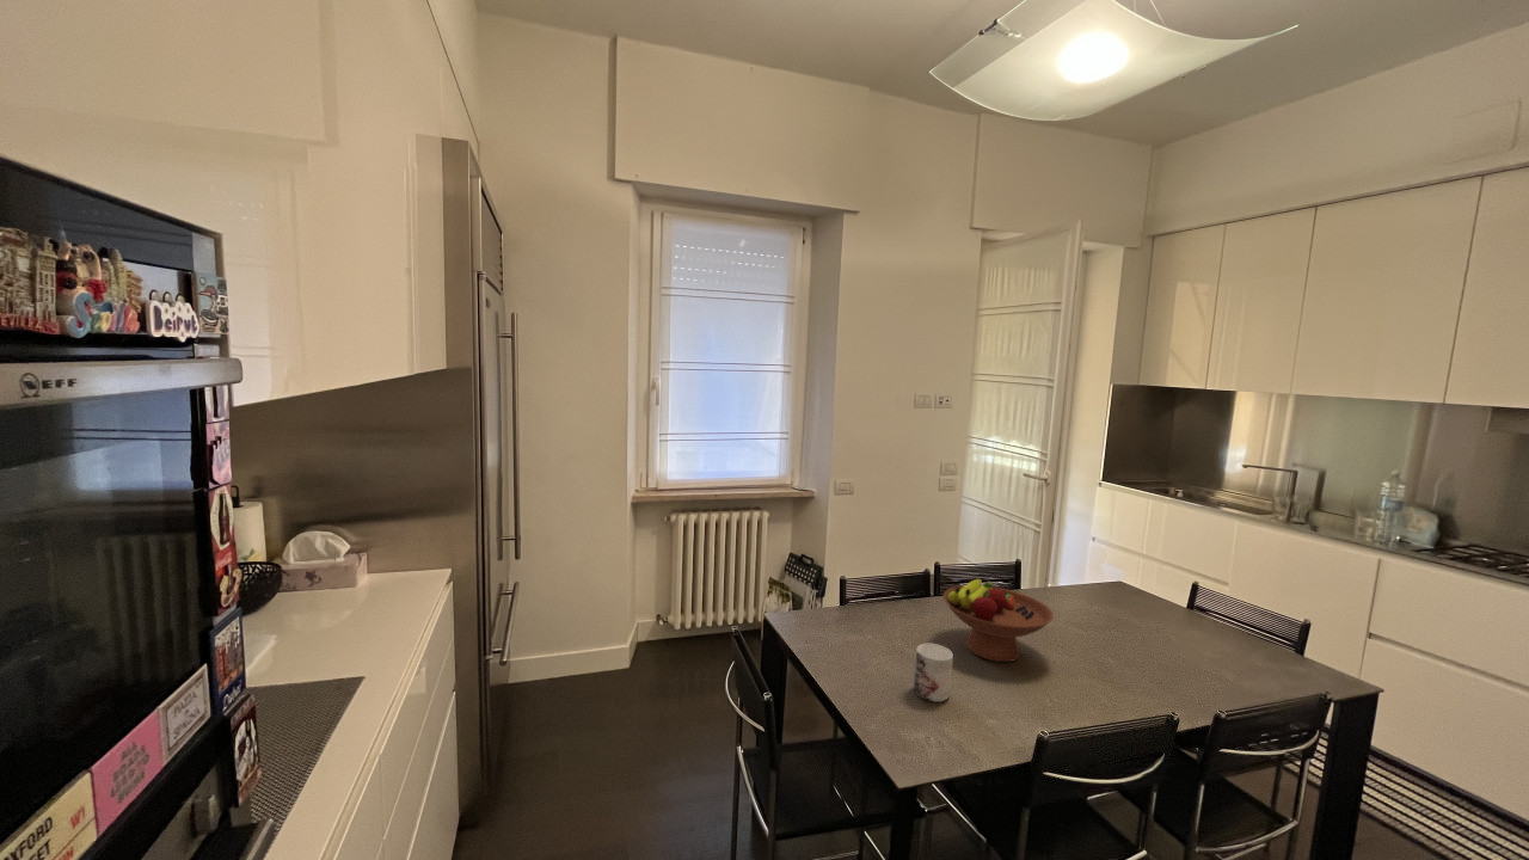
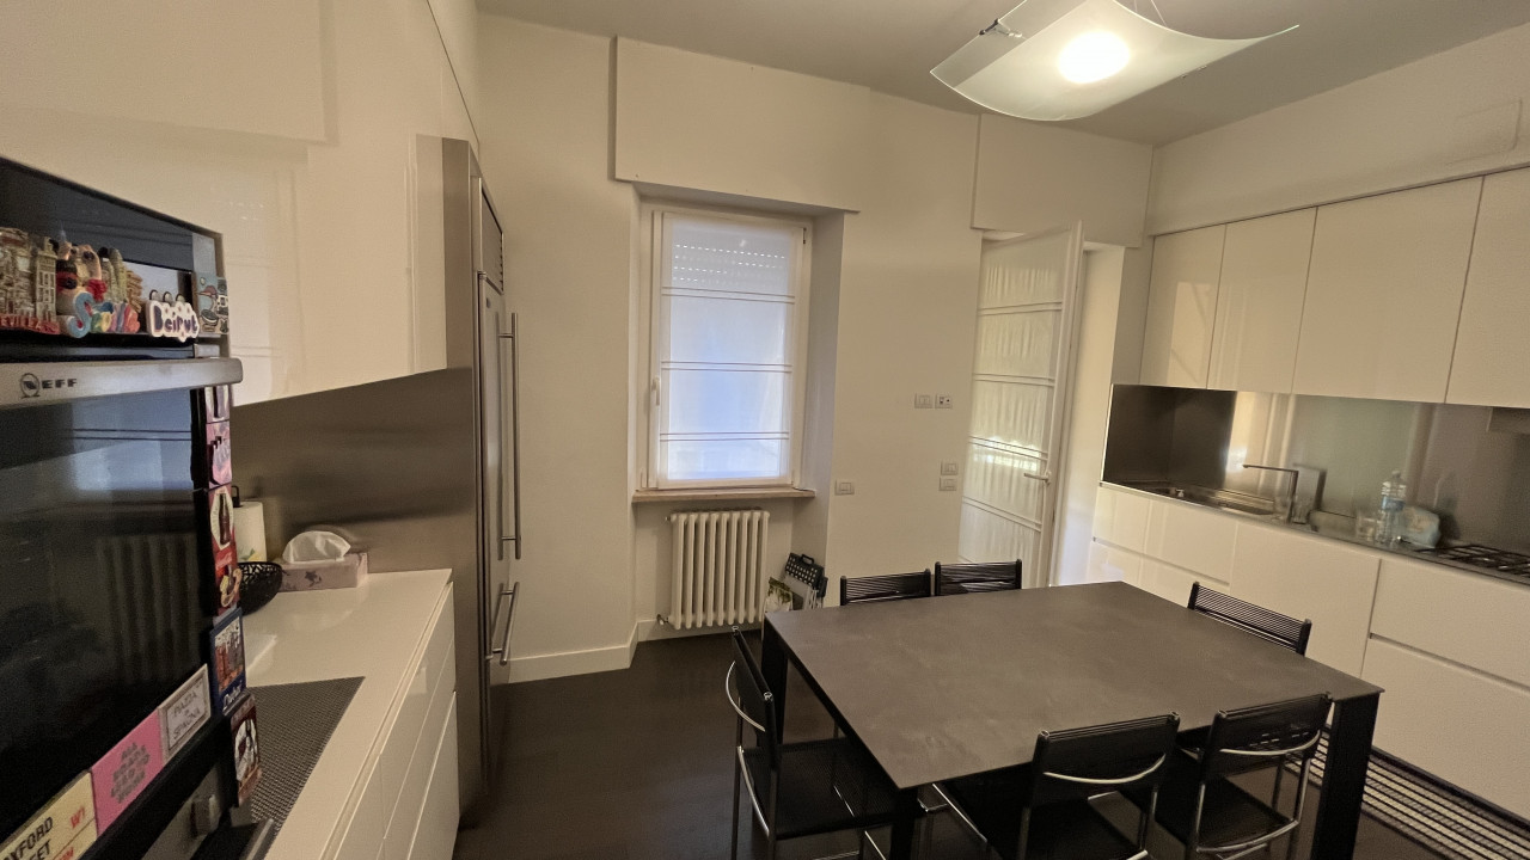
- fruit bowl [942,578,1055,663]
- mug [913,643,954,702]
